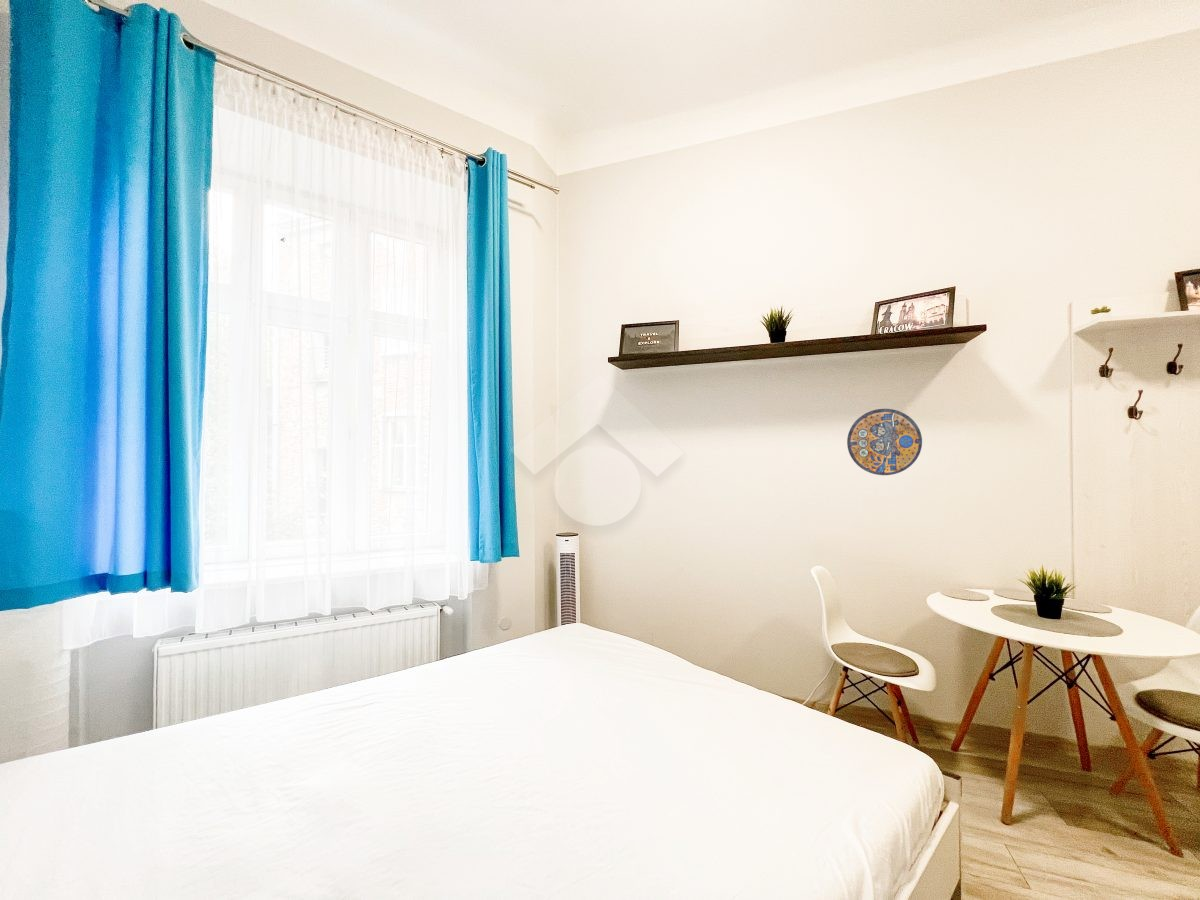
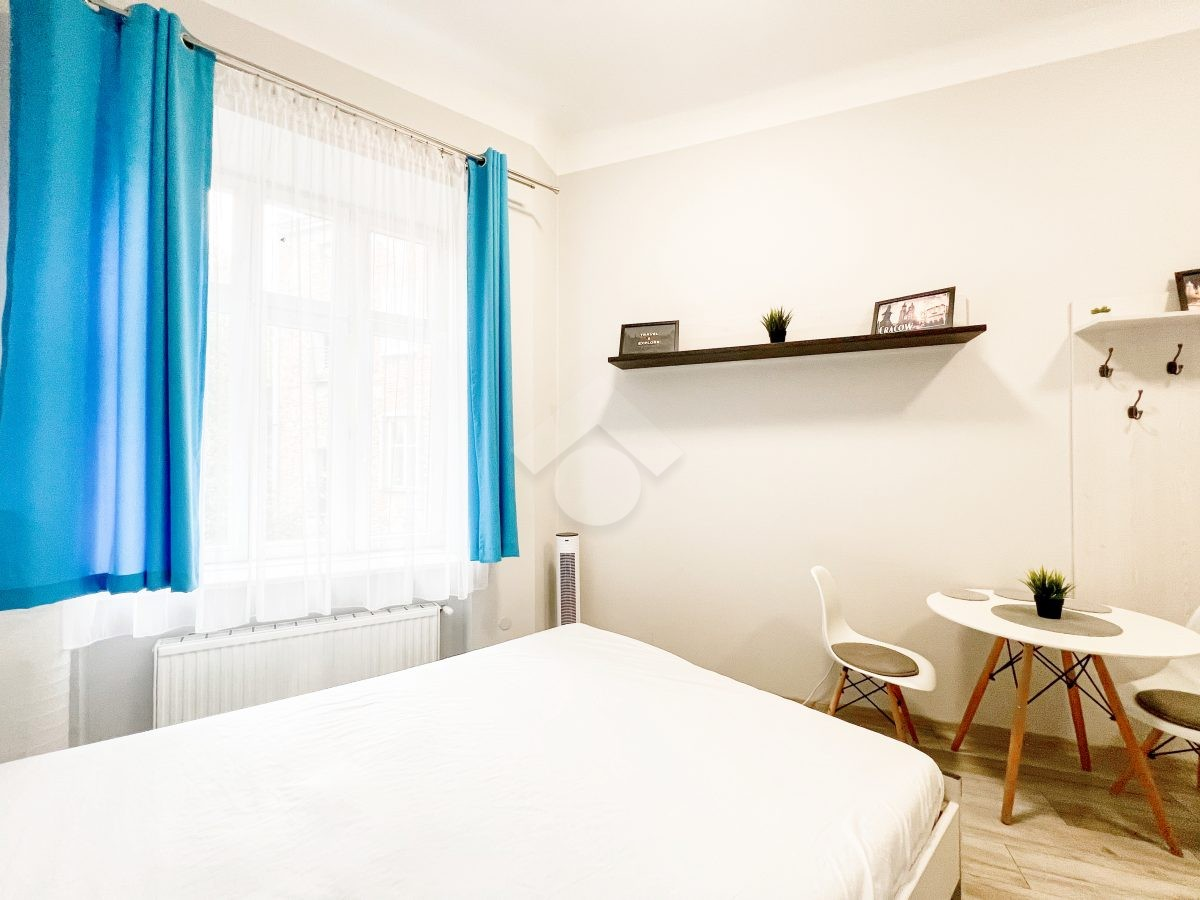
- manhole cover [846,408,923,476]
